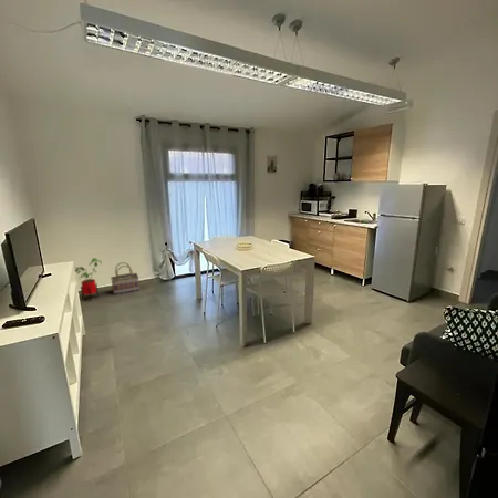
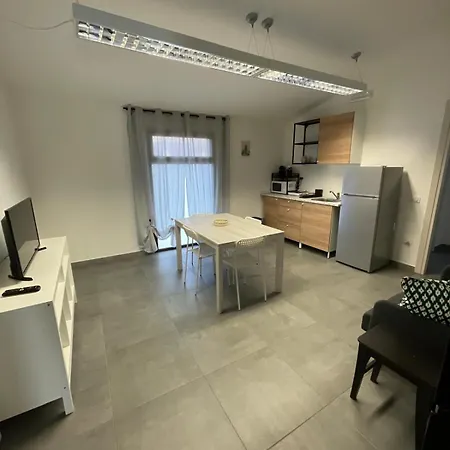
- basket [110,261,141,295]
- house plant [74,257,103,302]
